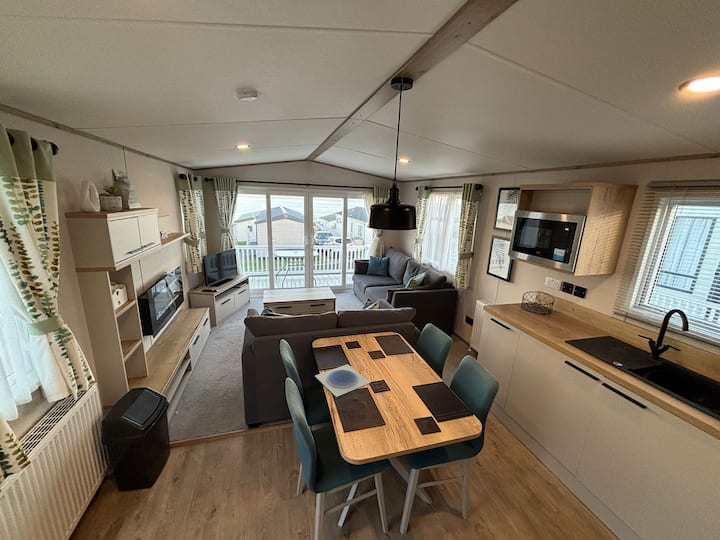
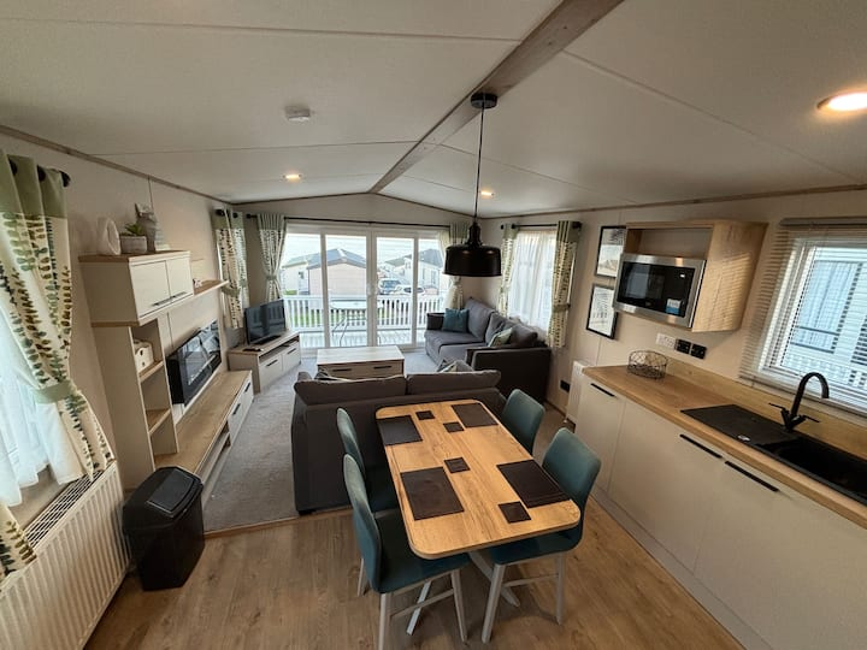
- plate [314,363,372,398]
